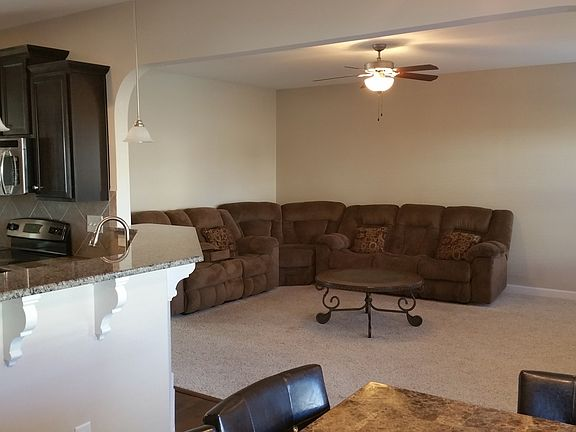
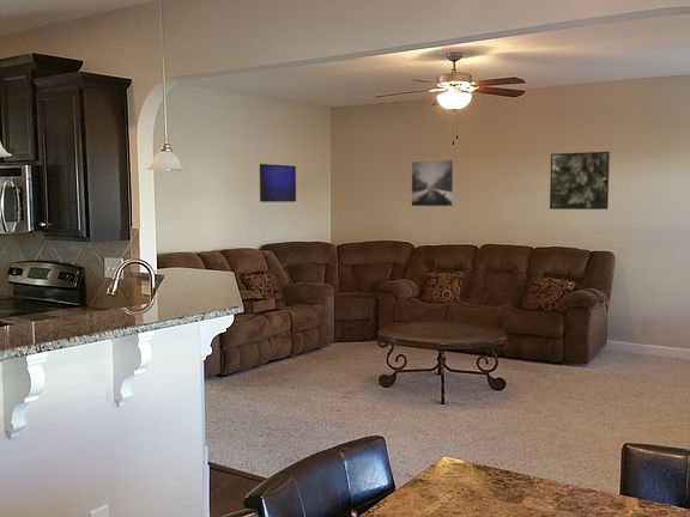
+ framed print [410,159,455,207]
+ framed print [259,163,297,203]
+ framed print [549,151,611,211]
